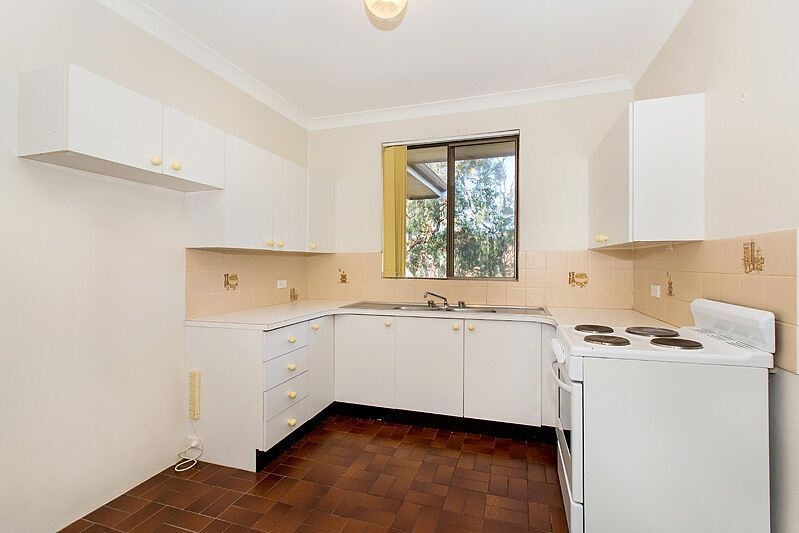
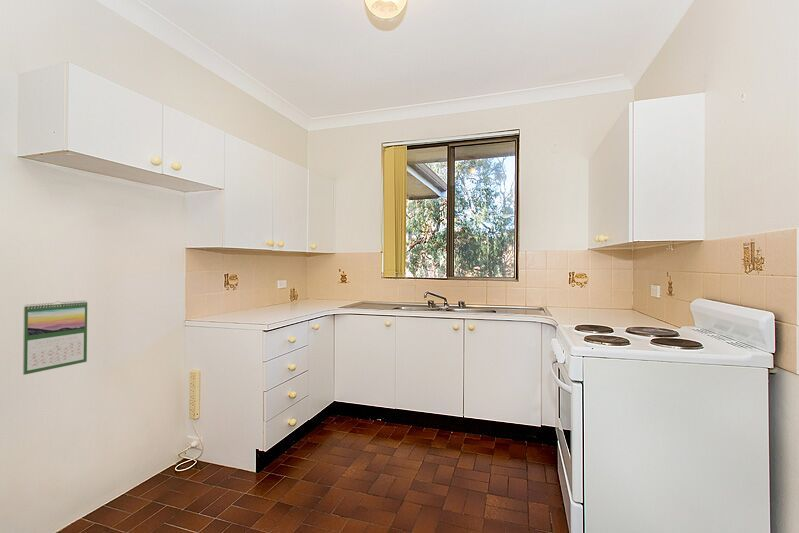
+ calendar [22,300,88,376]
